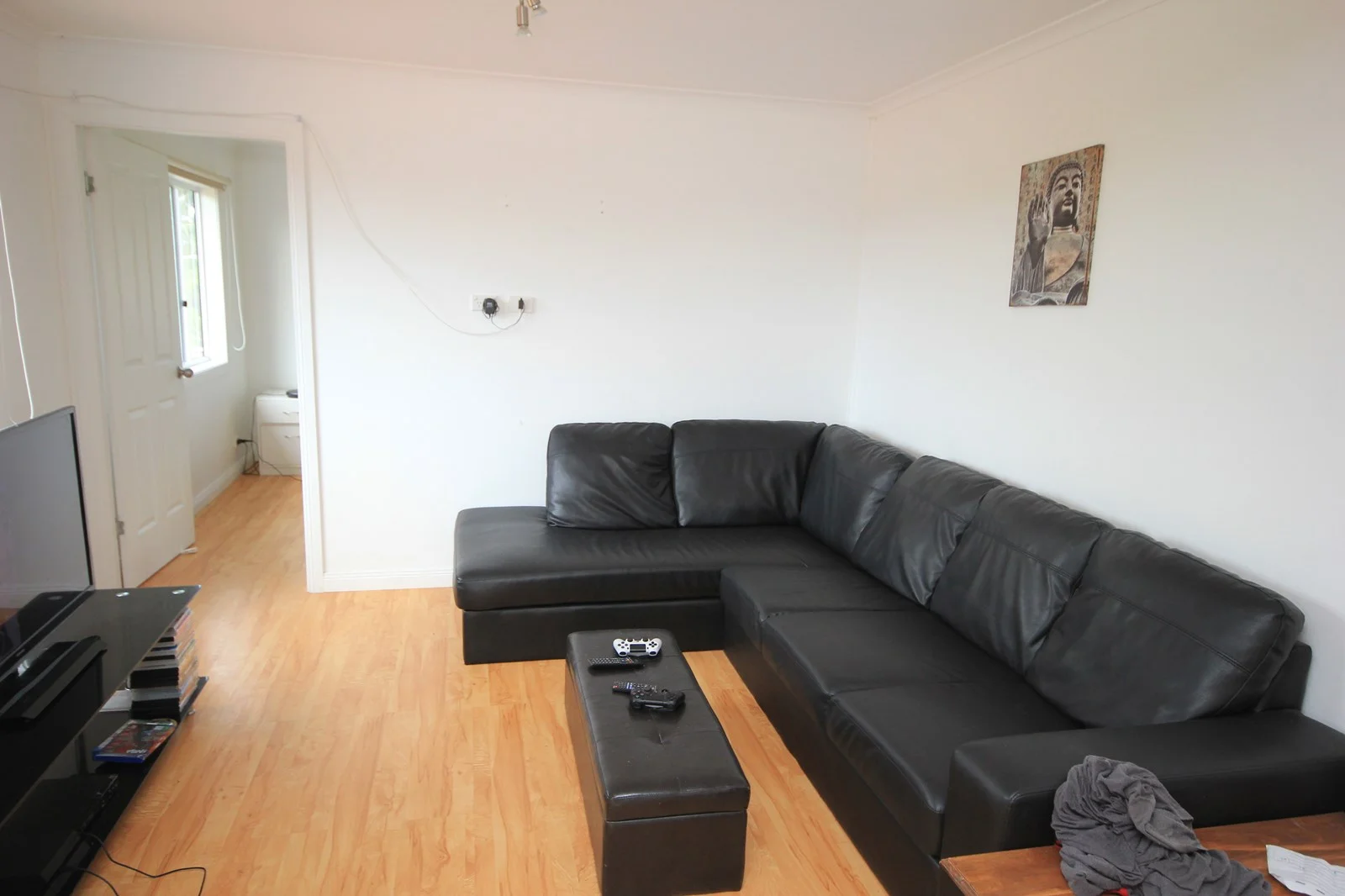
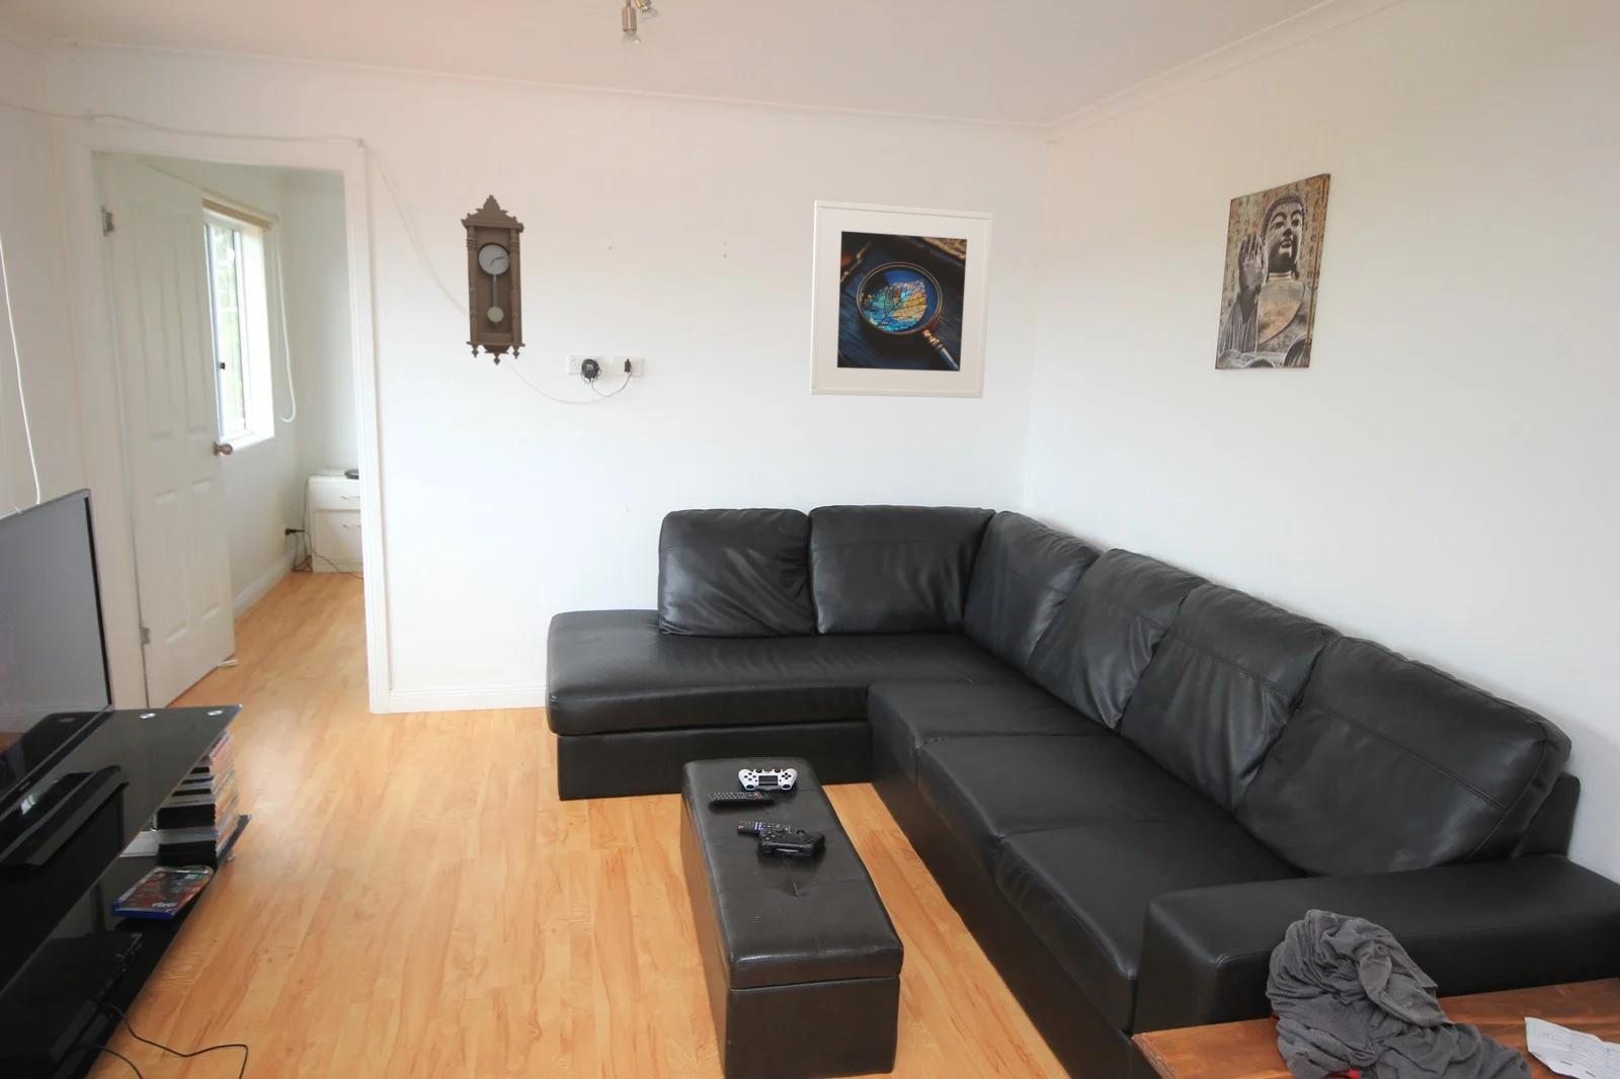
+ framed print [809,200,994,399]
+ pendulum clock [460,194,526,366]
